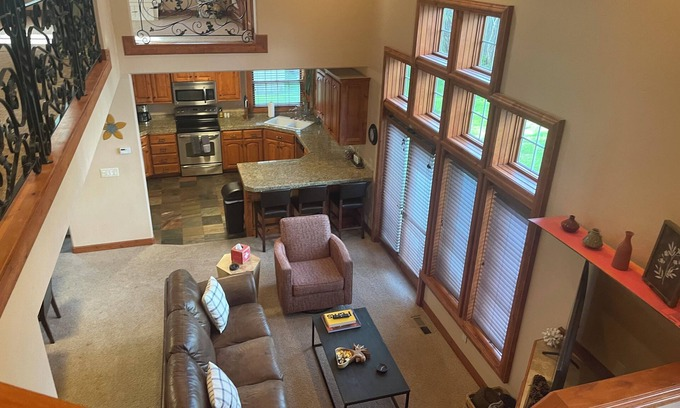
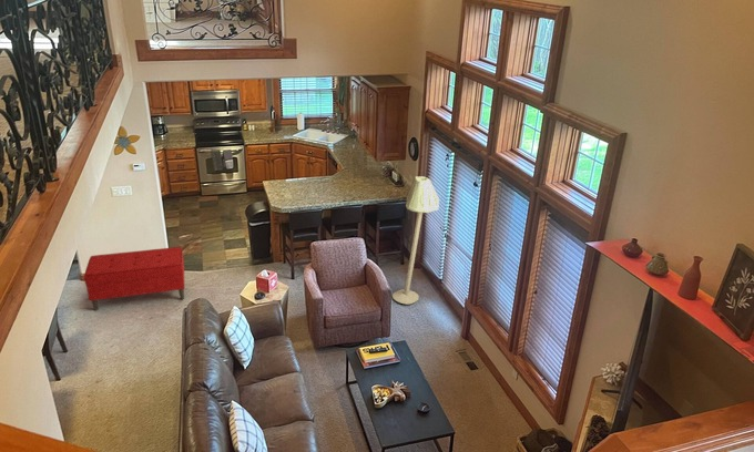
+ floor lamp [391,175,440,305]
+ bench [83,246,185,311]
